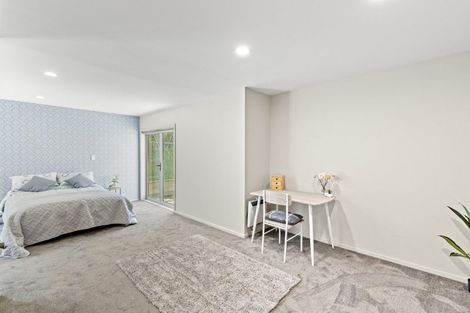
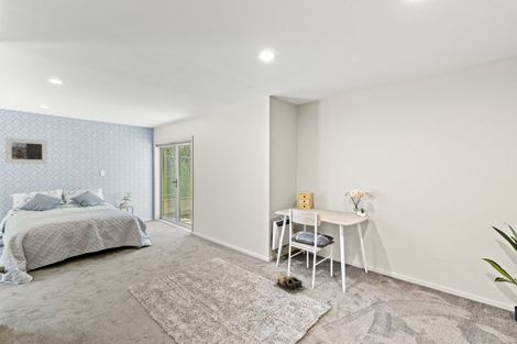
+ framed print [4,137,48,165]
+ shoes [274,275,307,296]
